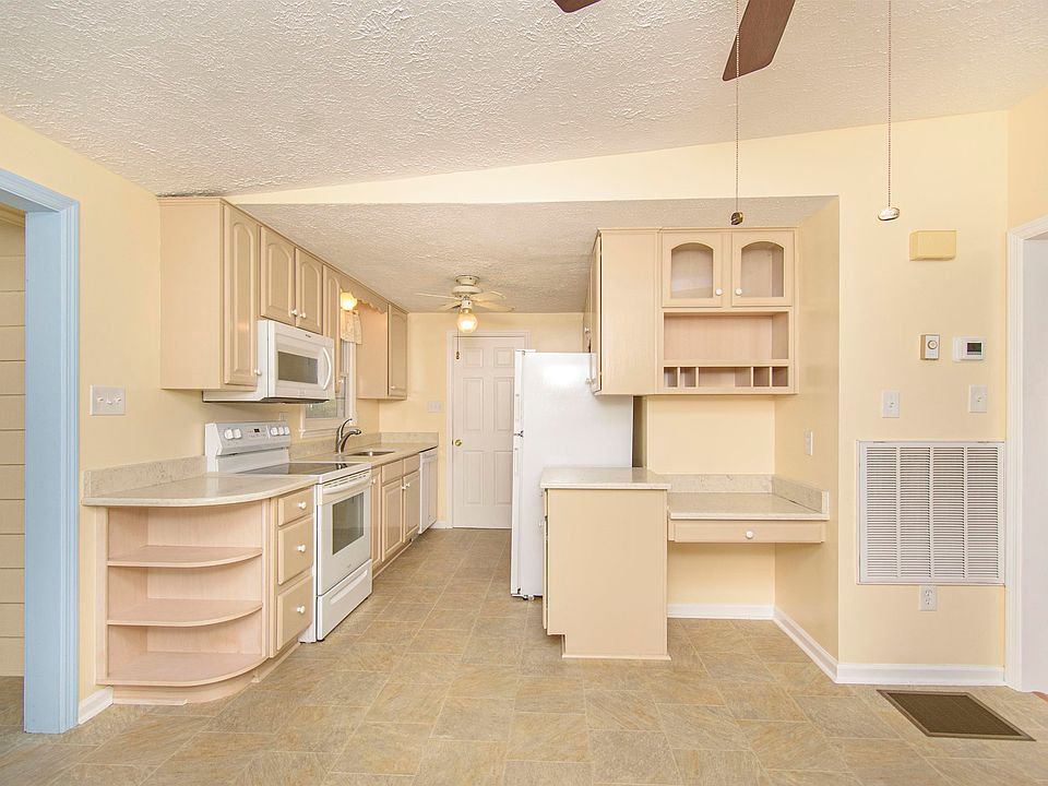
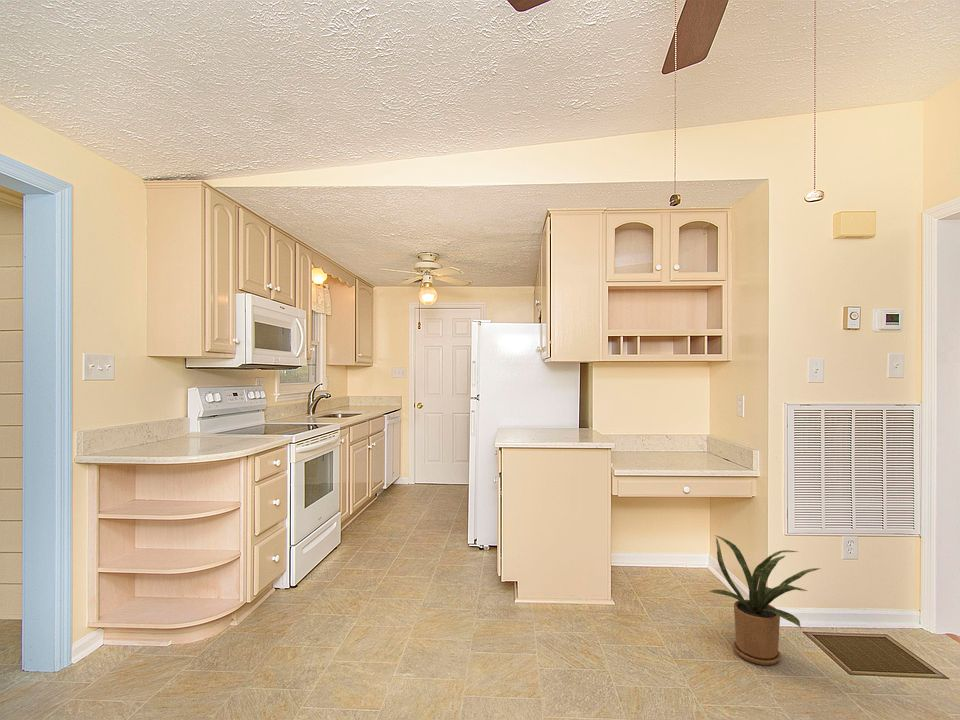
+ house plant [709,534,821,666]
